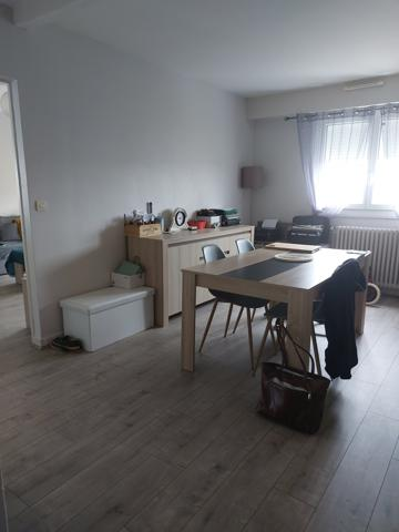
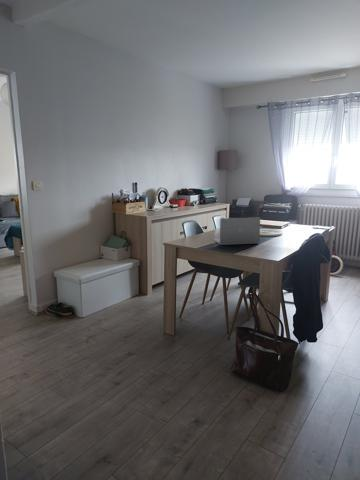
+ laptop [212,216,261,246]
